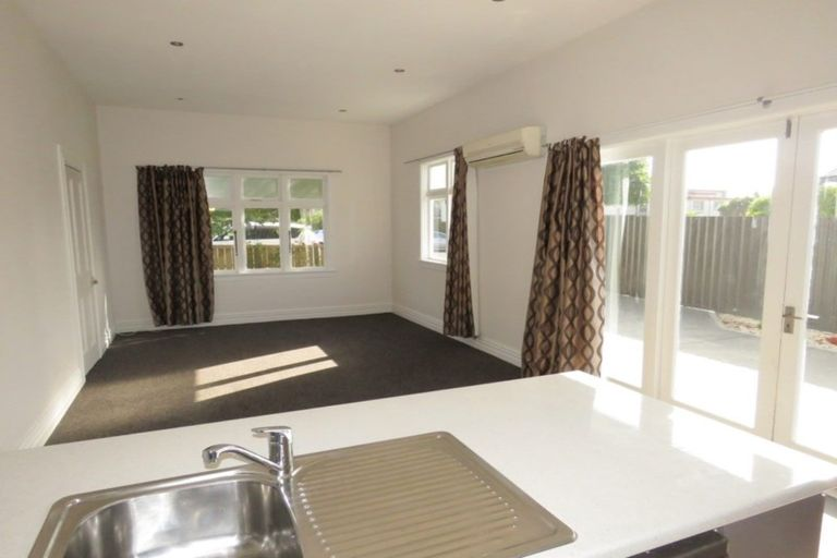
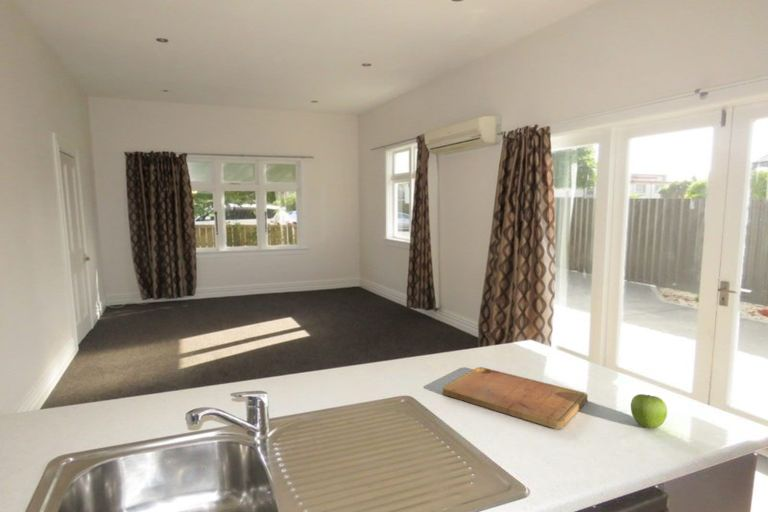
+ fruit [630,393,668,429]
+ cutting board [442,366,589,430]
